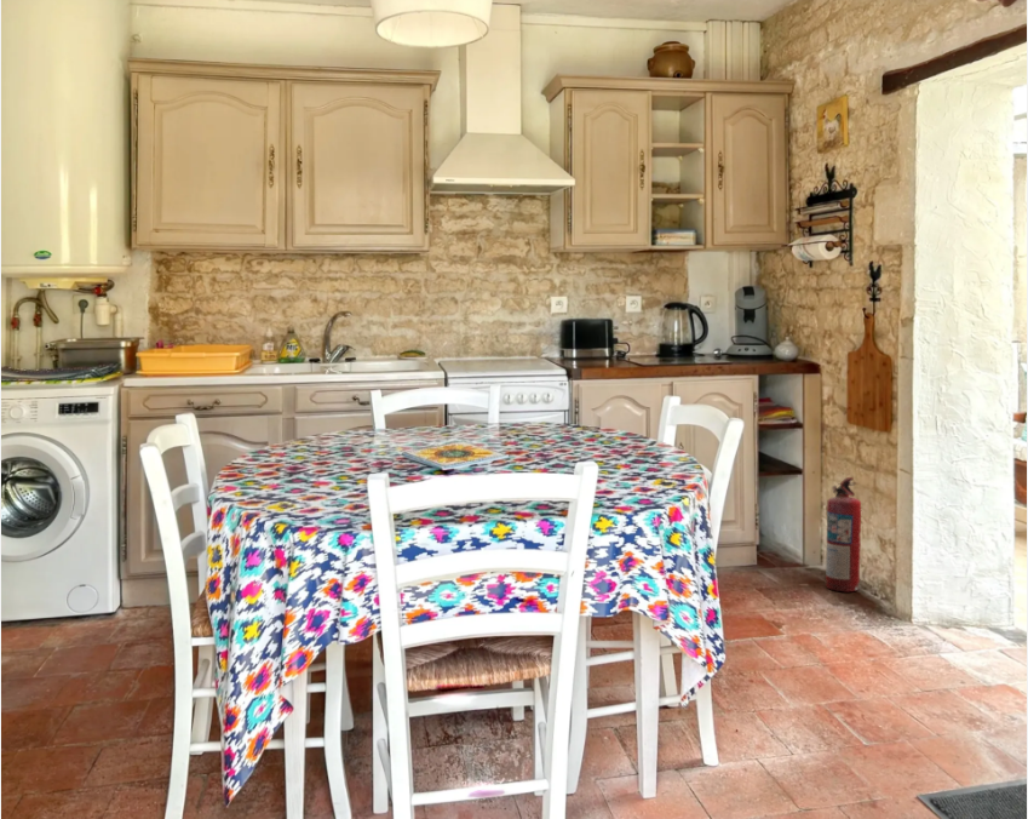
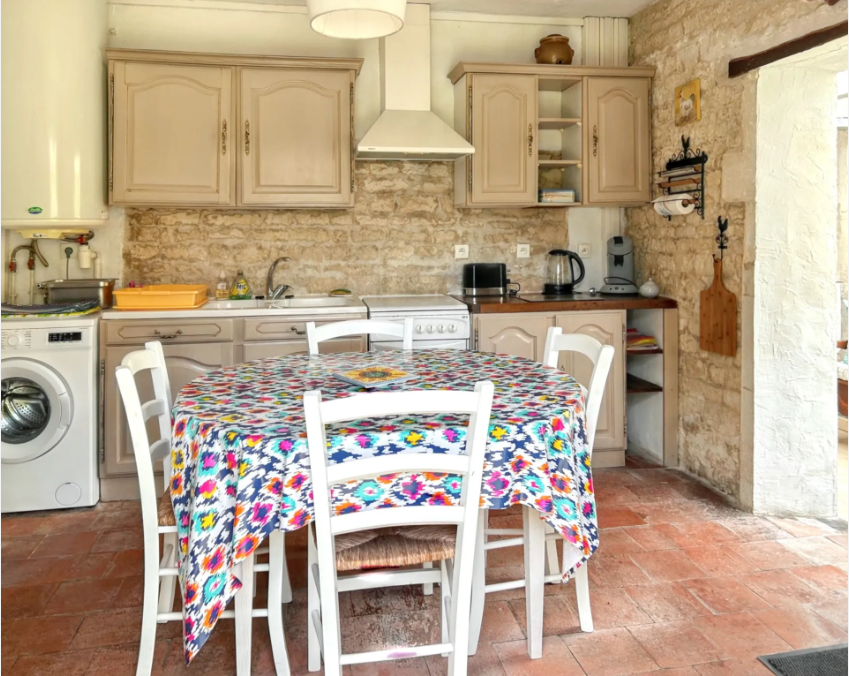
- fire extinguisher [825,476,862,592]
